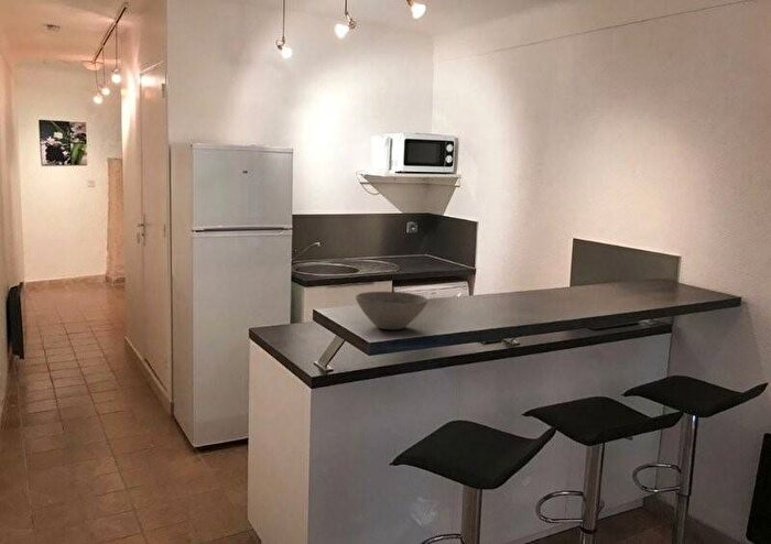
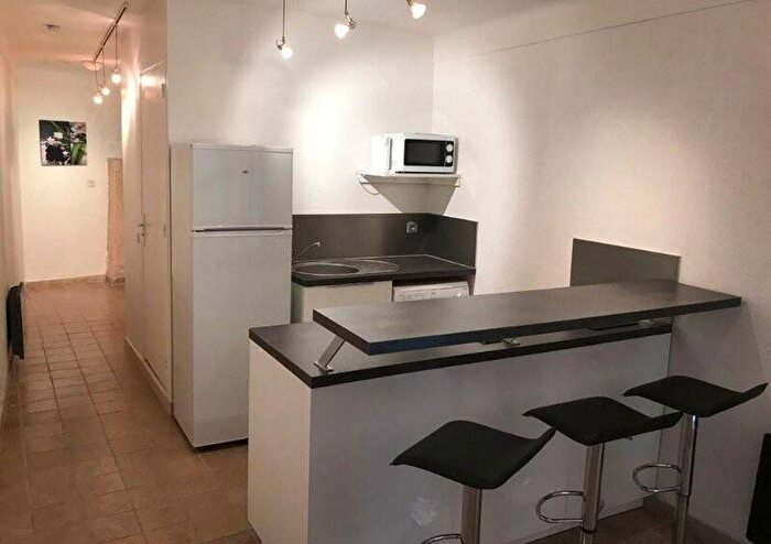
- bowl [355,291,428,330]
